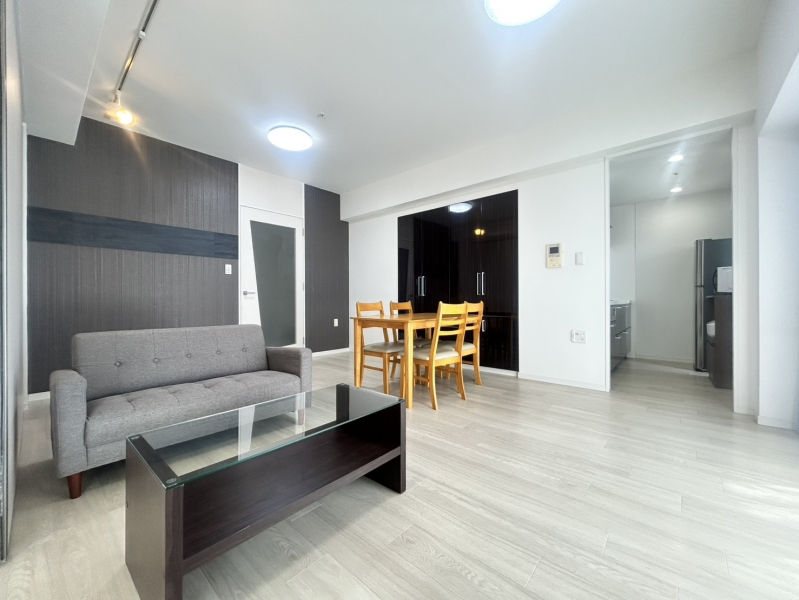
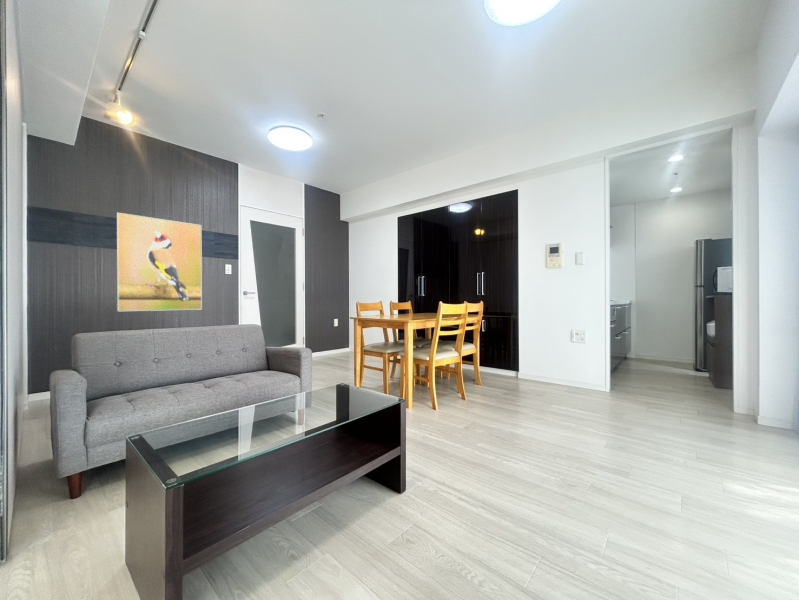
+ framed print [116,212,203,312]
